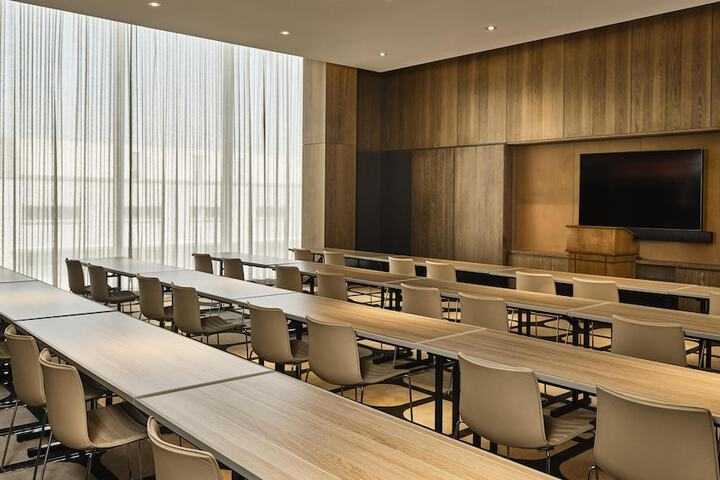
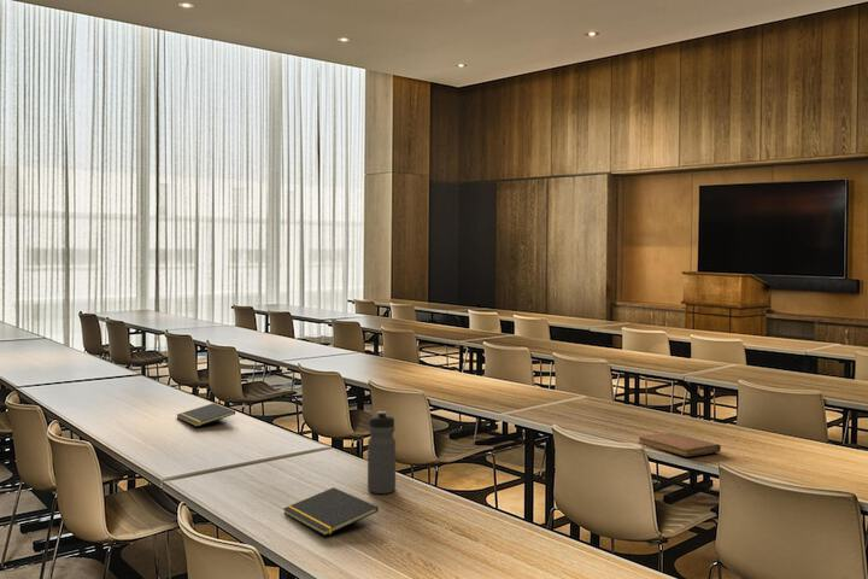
+ water bottle [366,410,397,495]
+ notepad [282,486,380,537]
+ notepad [176,402,236,427]
+ notebook [637,432,722,457]
